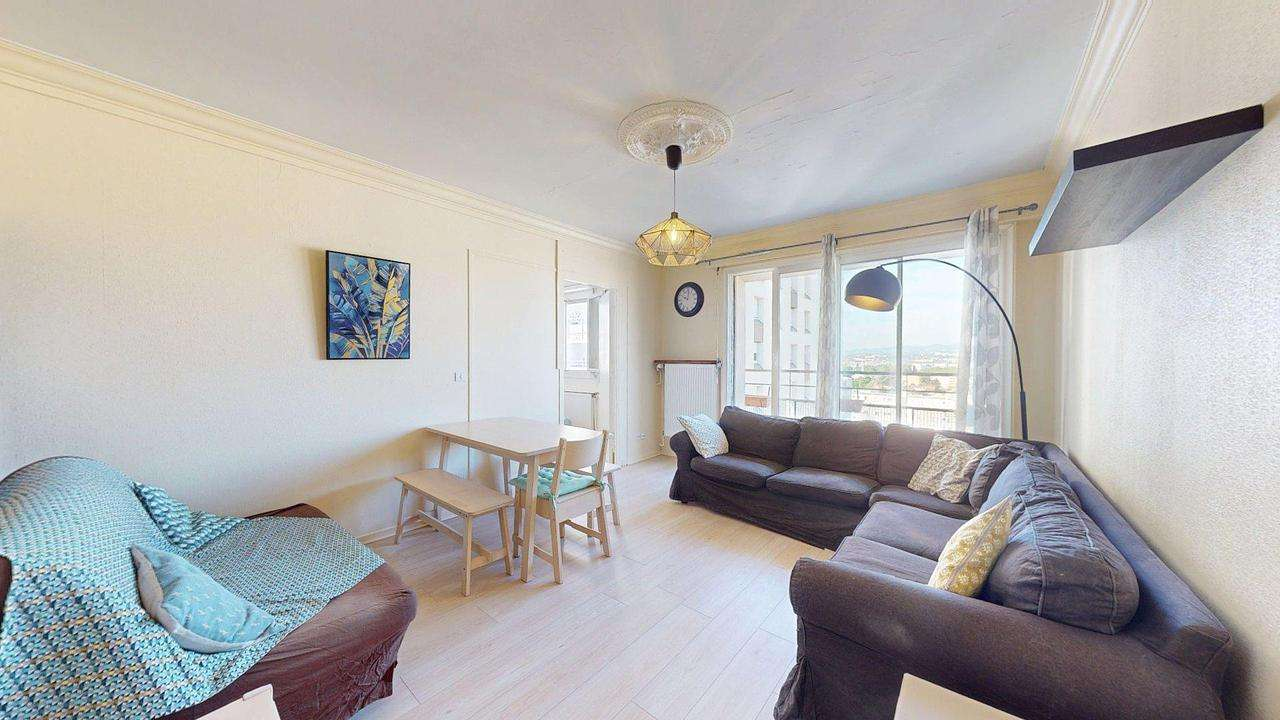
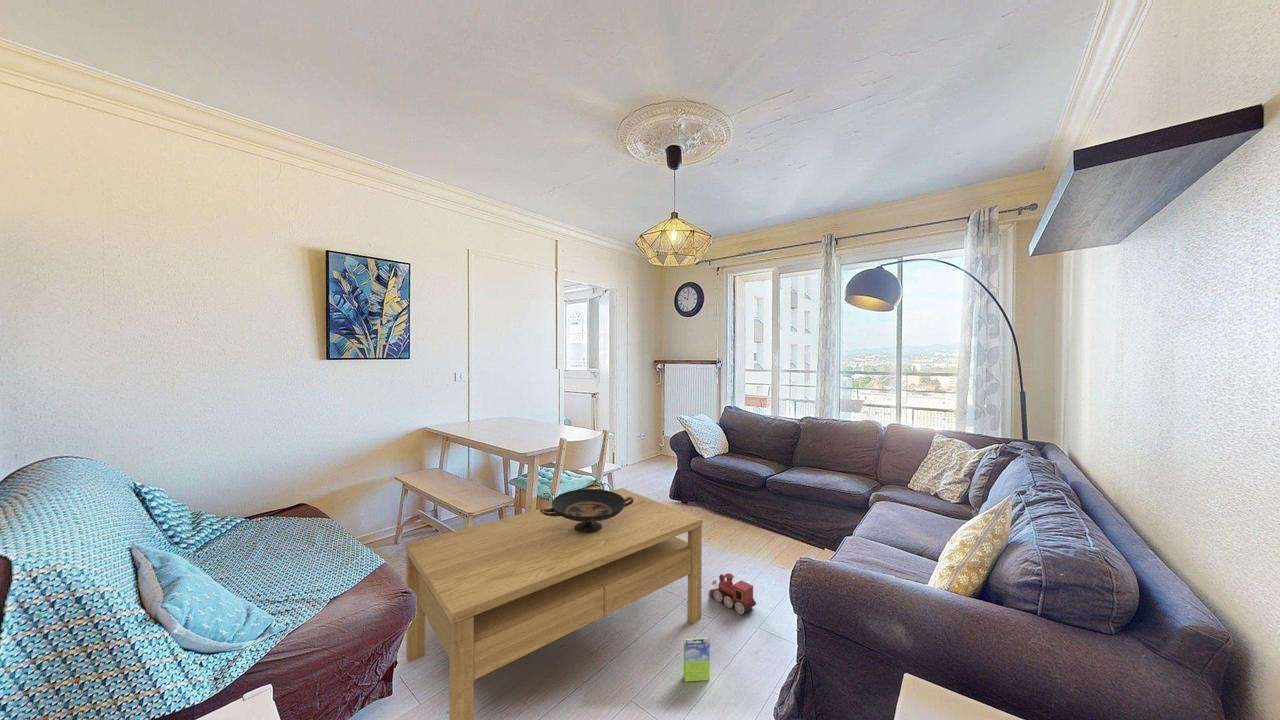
+ box [683,637,711,683]
+ coffee table [404,487,704,720]
+ decorative bowl [539,488,634,533]
+ toy train [709,572,757,615]
